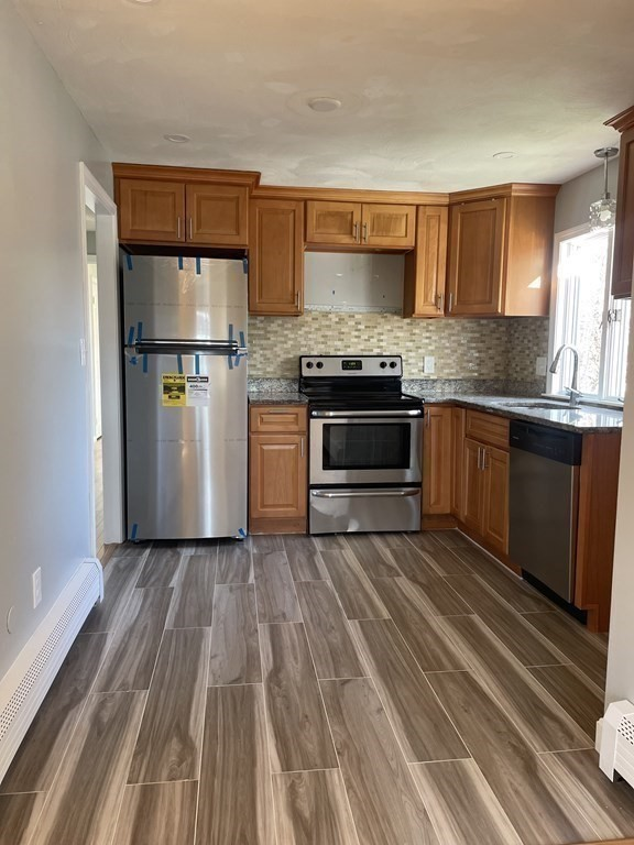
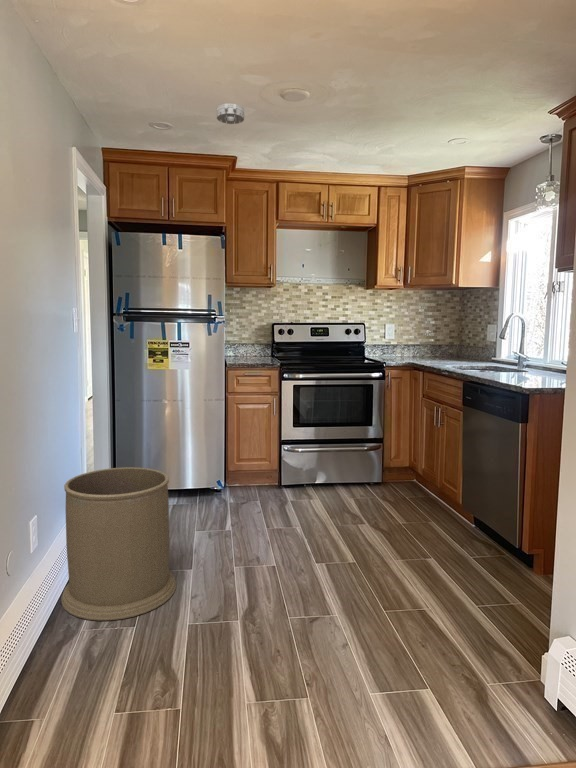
+ trash can [60,466,177,621]
+ smoke detector [216,102,245,125]
